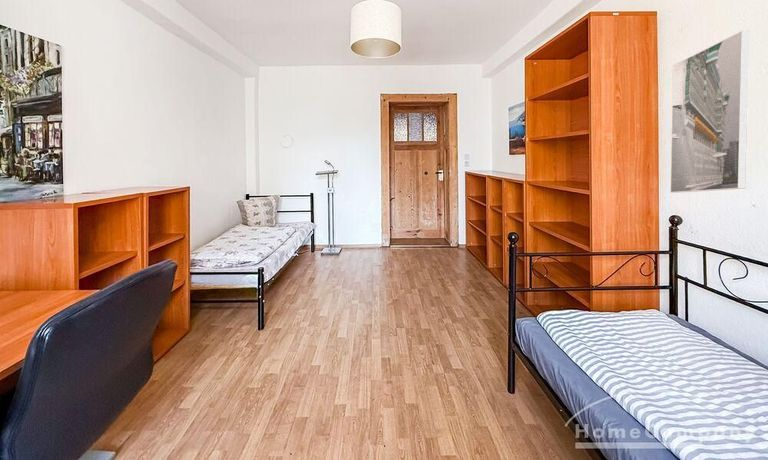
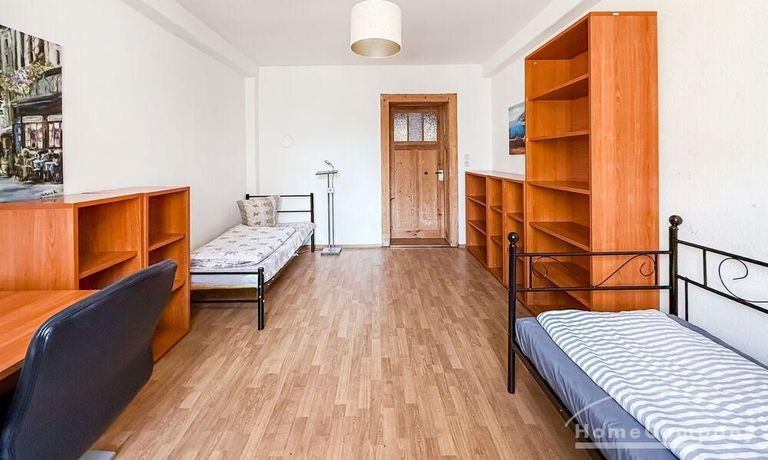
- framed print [669,29,750,194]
